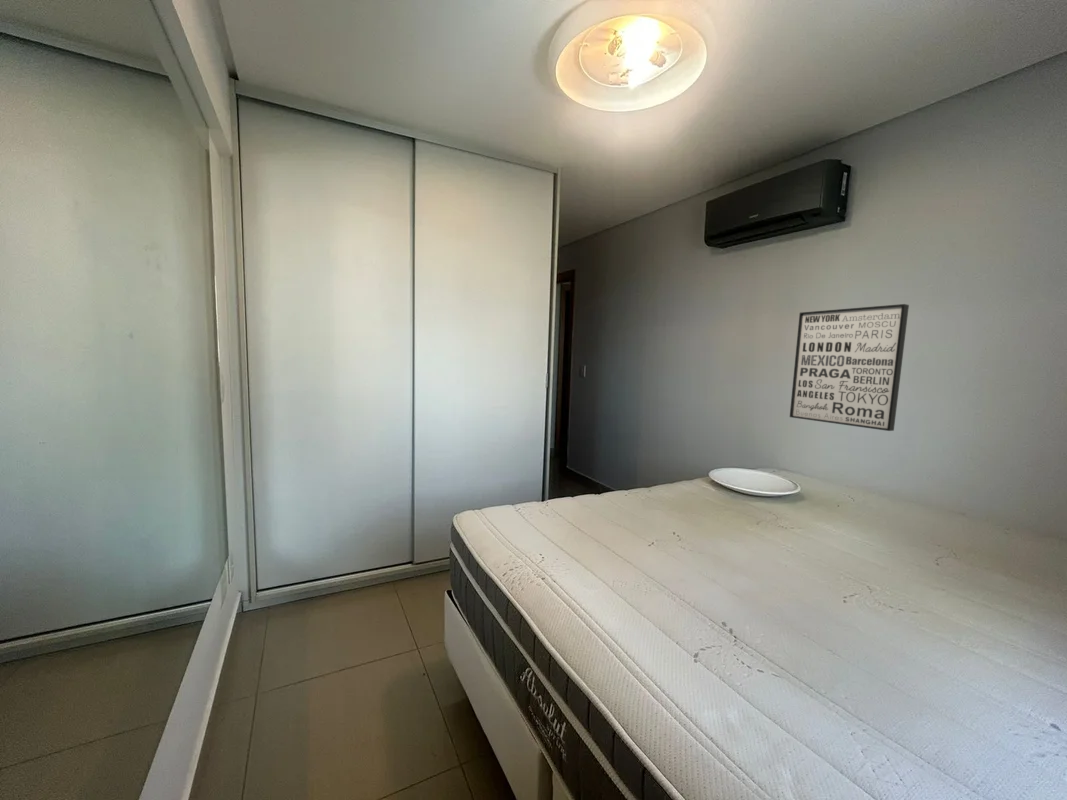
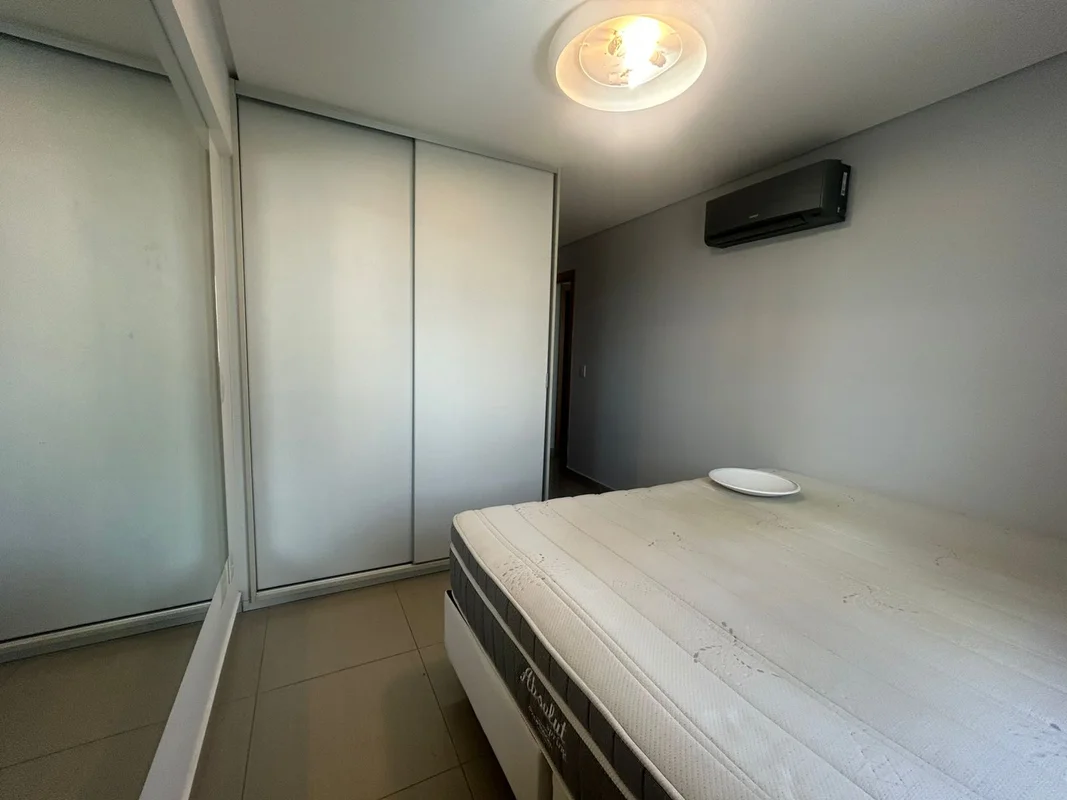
- wall art [789,303,910,432]
